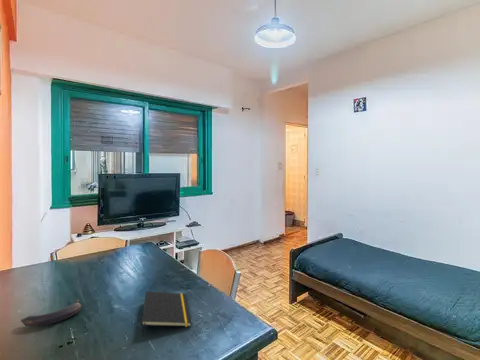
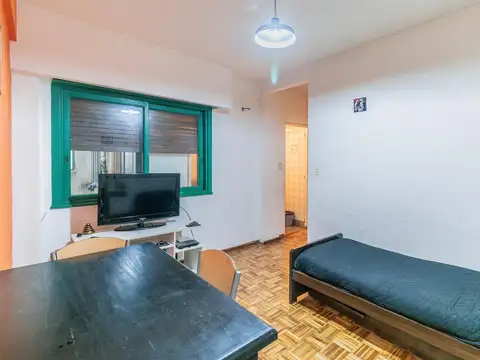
- banana [20,299,82,327]
- notepad [140,291,192,337]
